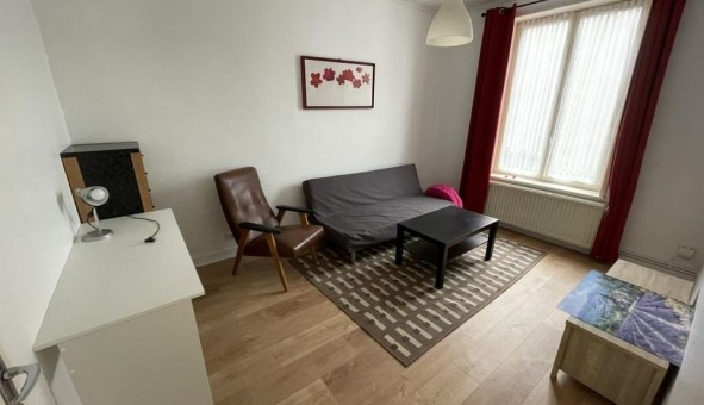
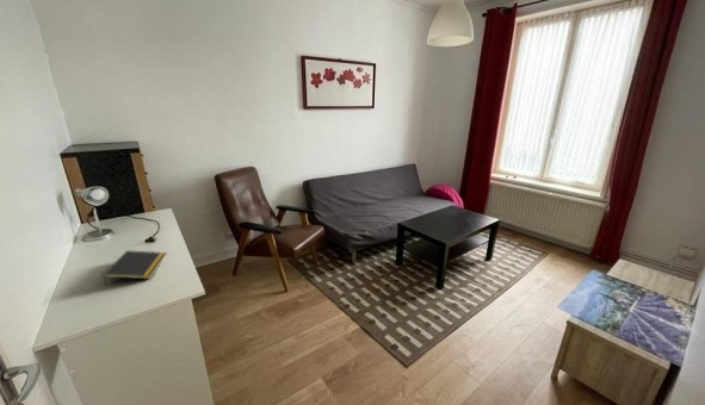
+ notepad [101,249,168,286]
